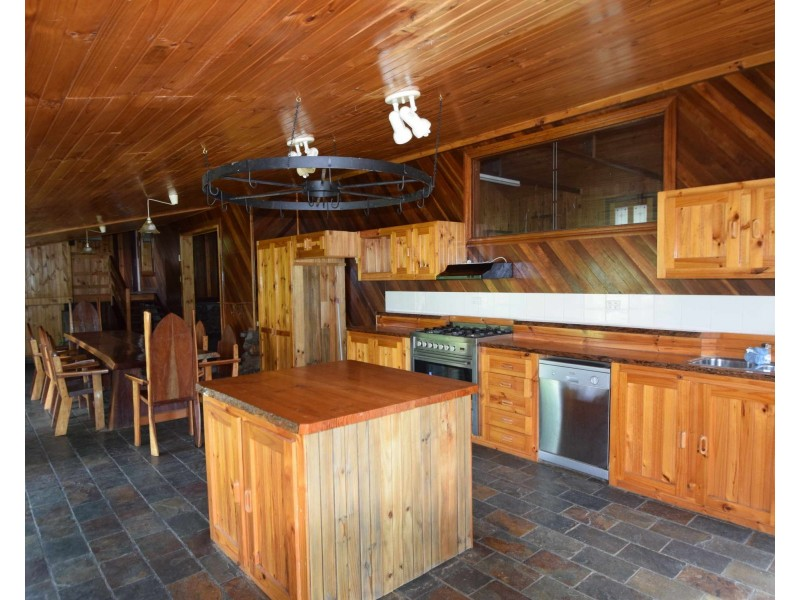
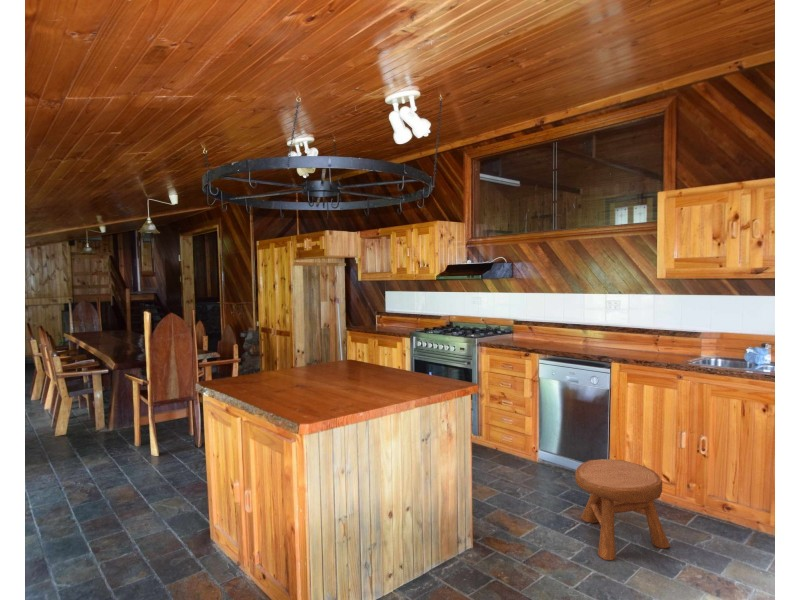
+ stool [574,458,671,561]
